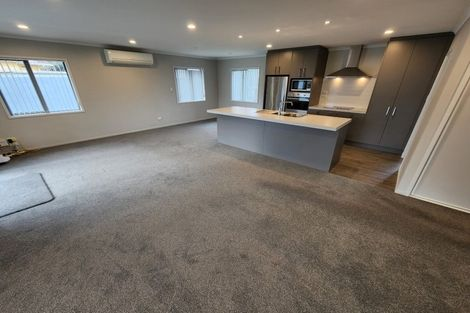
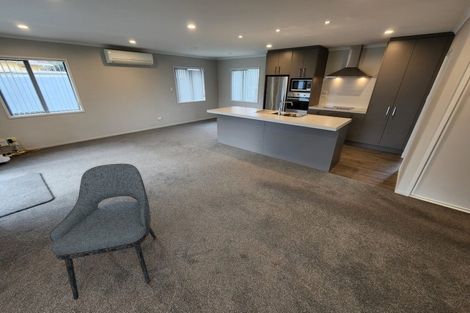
+ dining chair [49,163,157,301]
